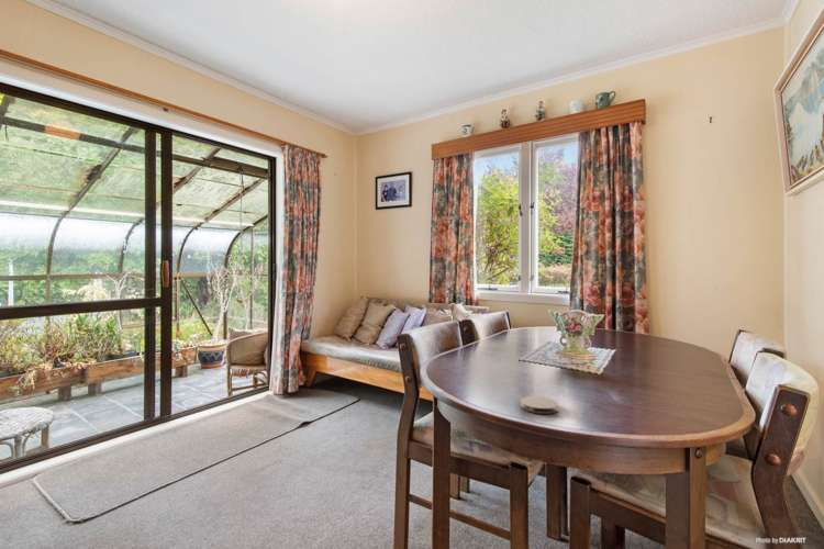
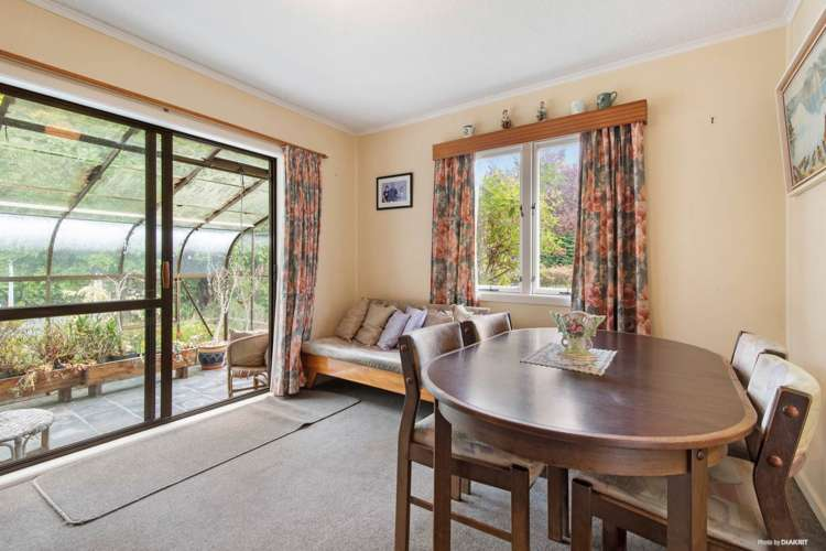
- coaster [519,395,559,415]
